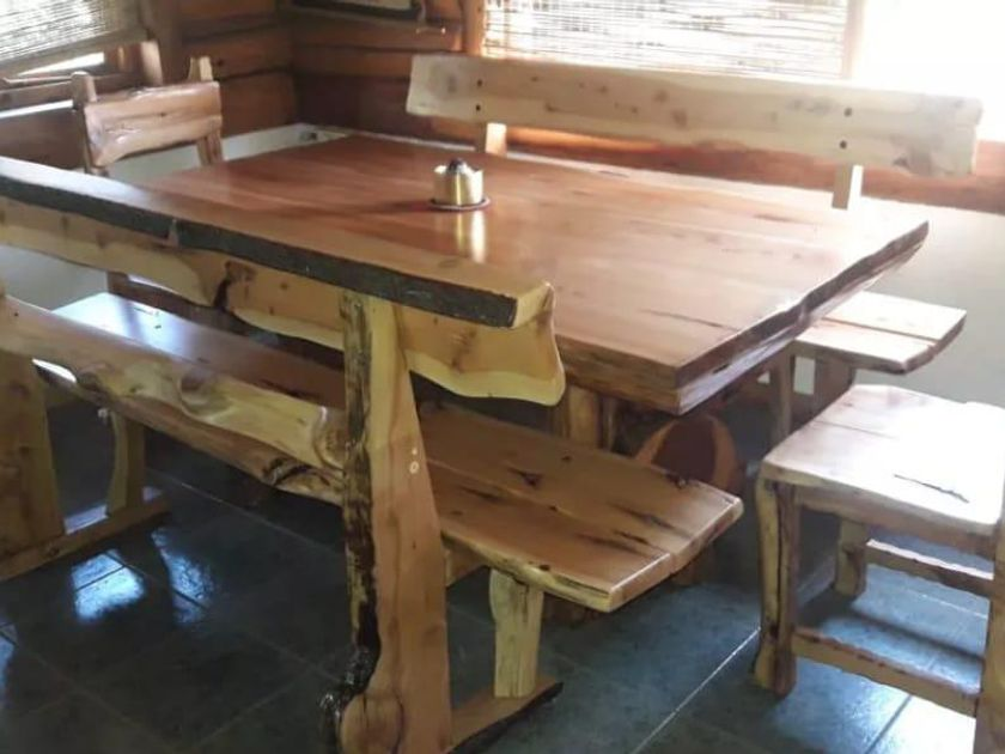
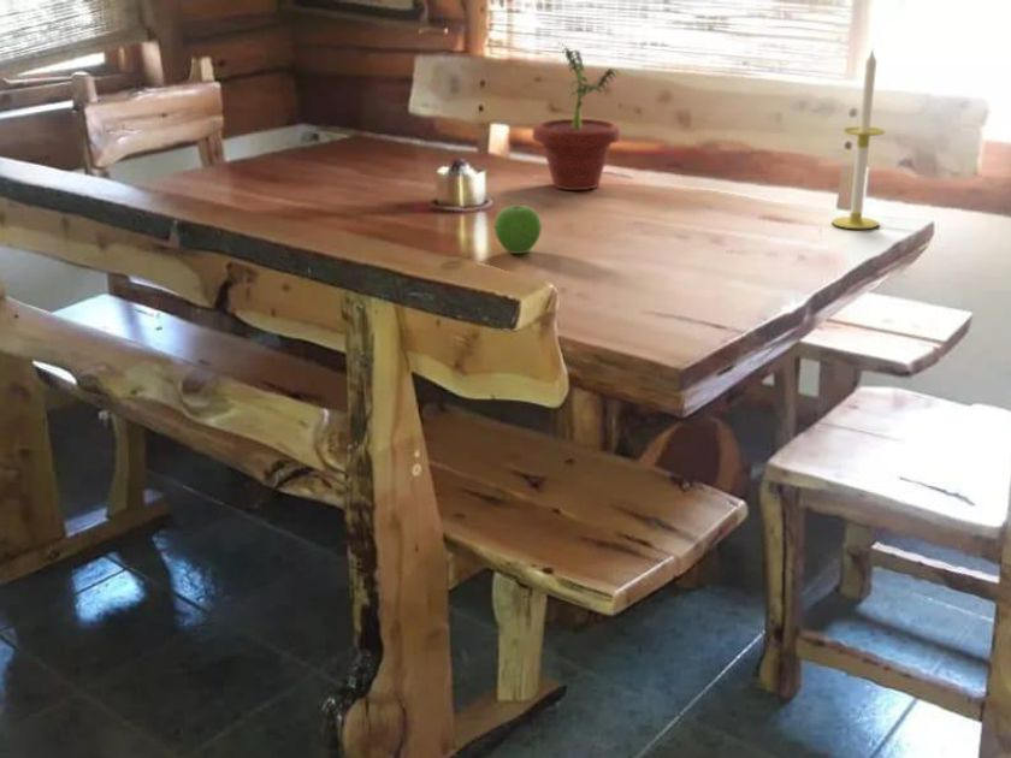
+ potted plant [531,42,622,191]
+ candle [830,49,886,230]
+ fruit [493,203,543,255]
